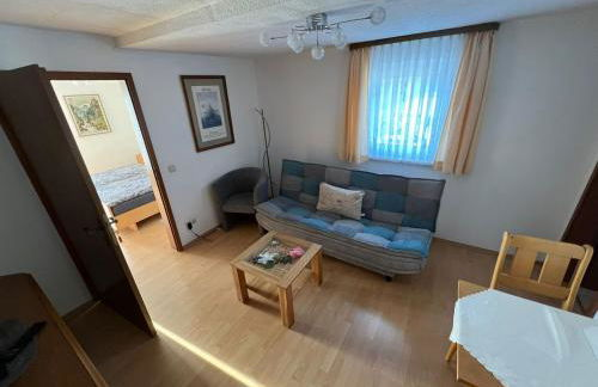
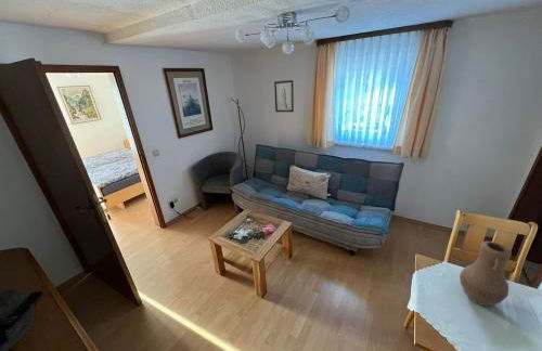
+ vase [459,240,513,307]
+ wall art [273,79,295,113]
